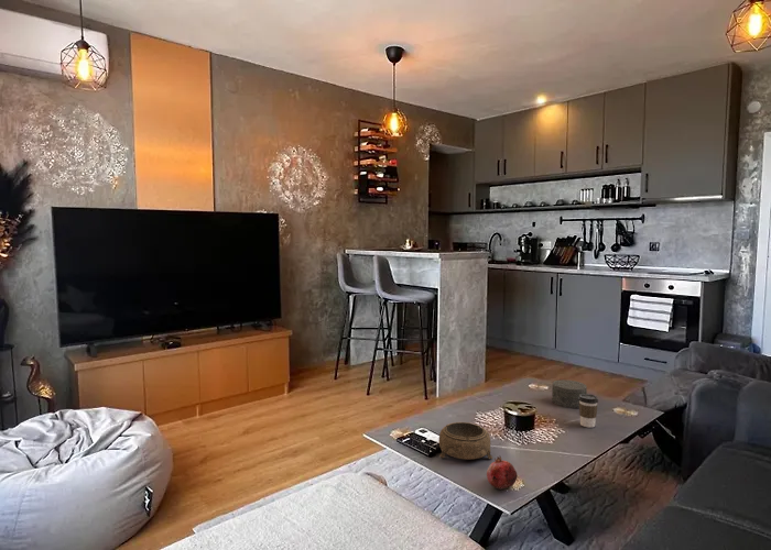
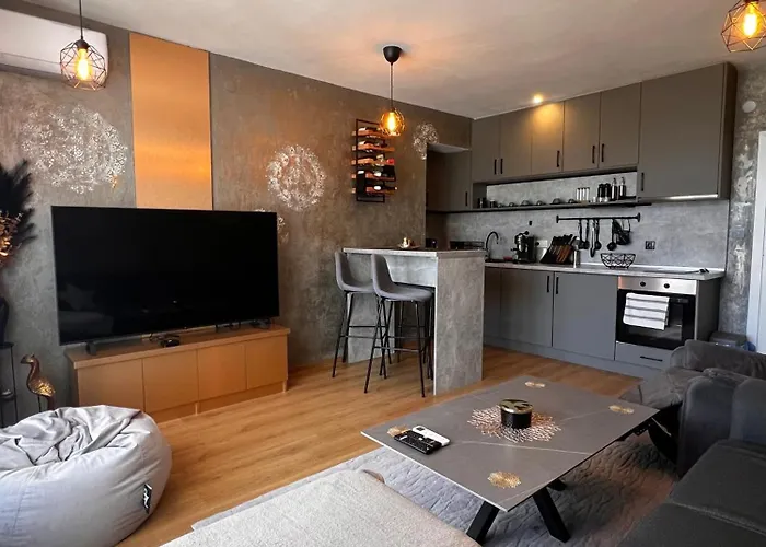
- decorative bowl [438,421,493,460]
- decorative box [551,378,588,409]
- fruit [486,455,518,491]
- coffee cup [578,393,599,429]
